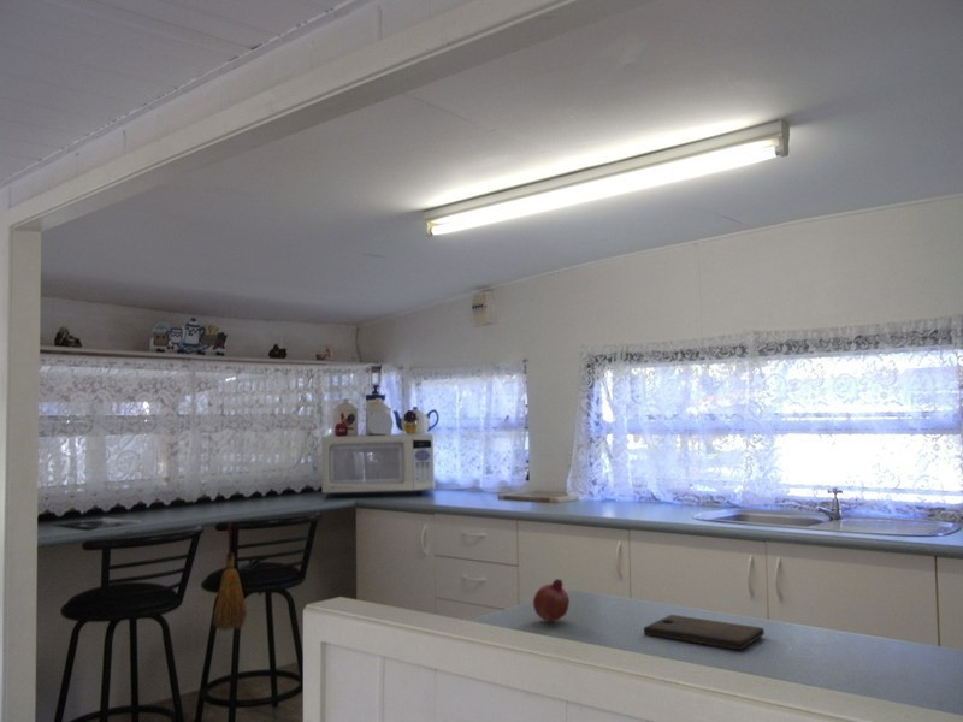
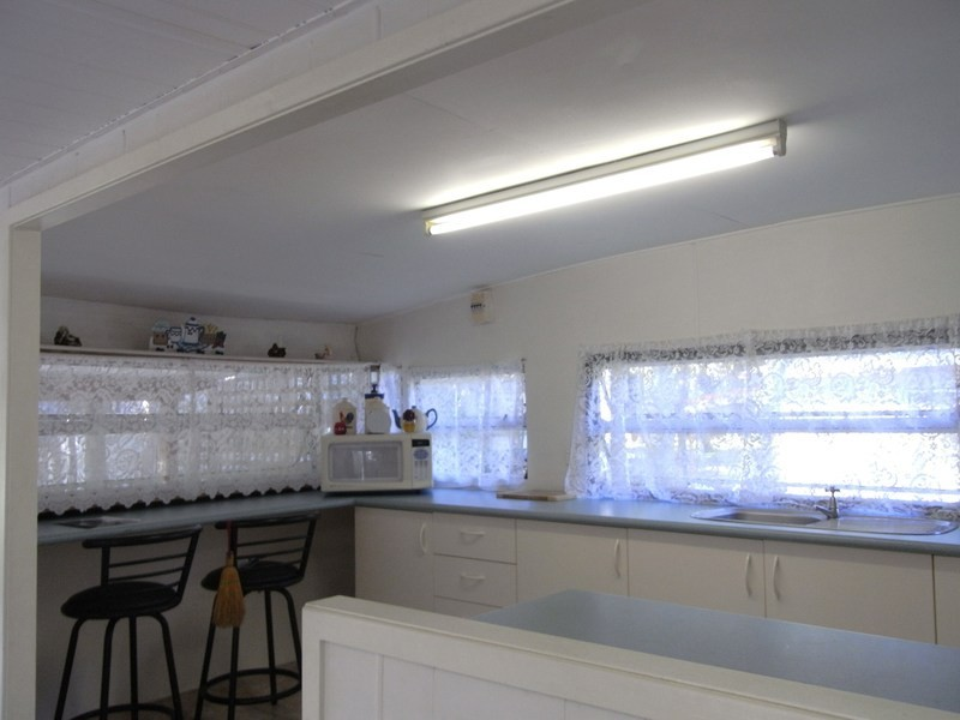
- fruit [532,578,571,622]
- cutting board [643,614,766,651]
